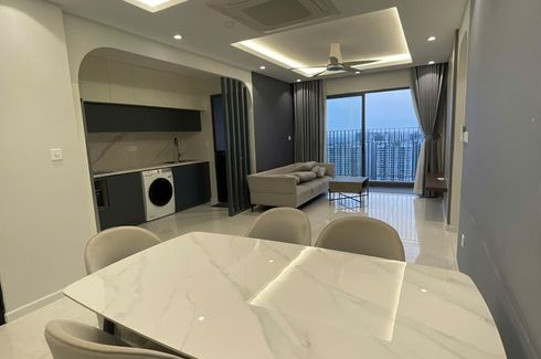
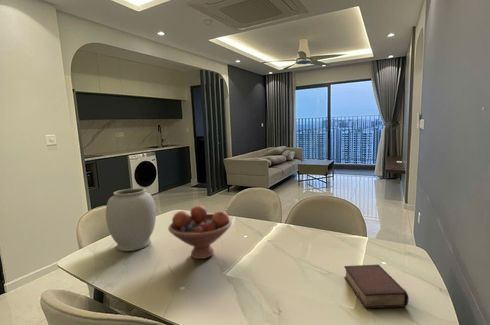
+ book [343,263,410,309]
+ fruit bowl [167,204,233,260]
+ vase [105,187,157,252]
